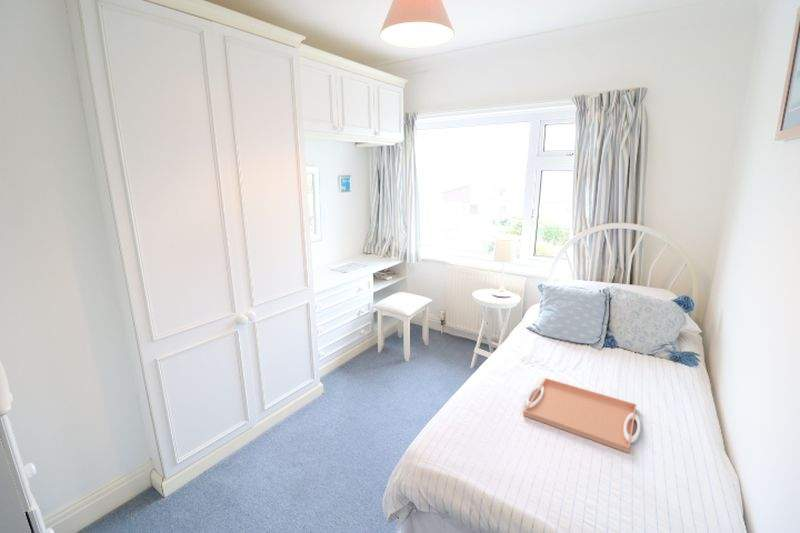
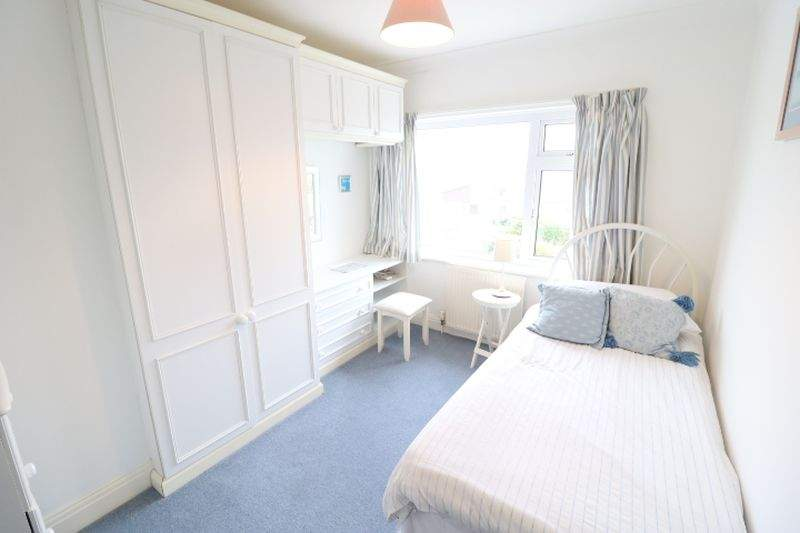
- serving tray [522,377,642,454]
